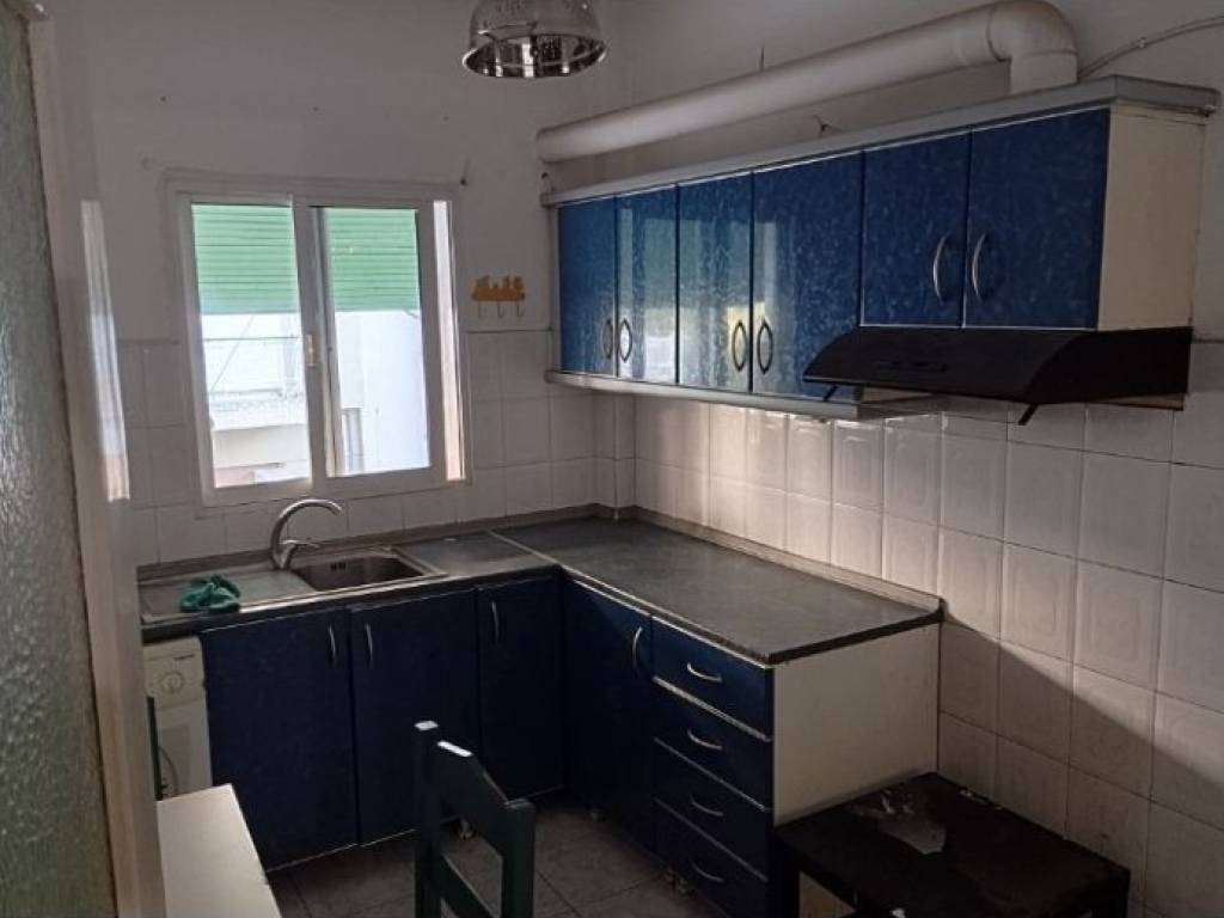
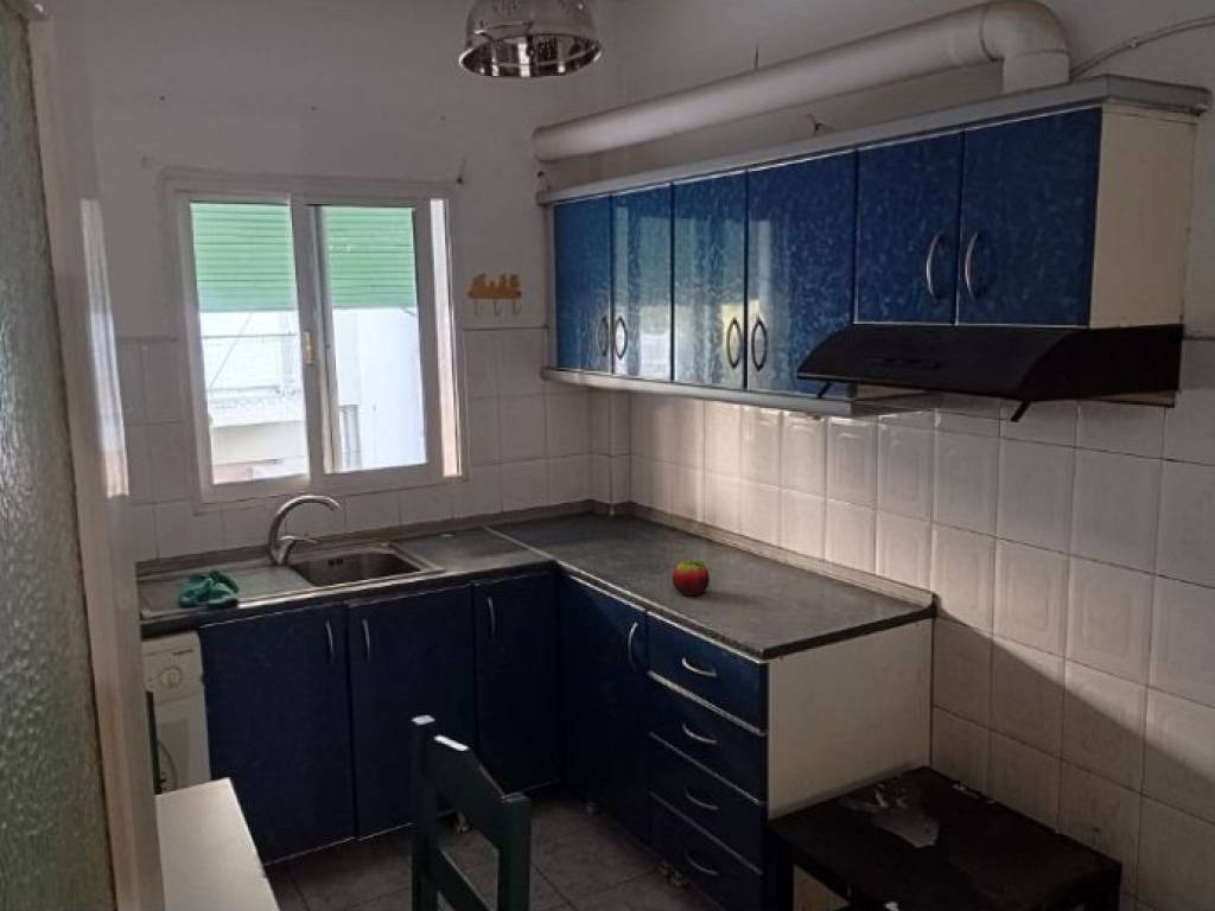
+ fruit [672,558,711,597]
